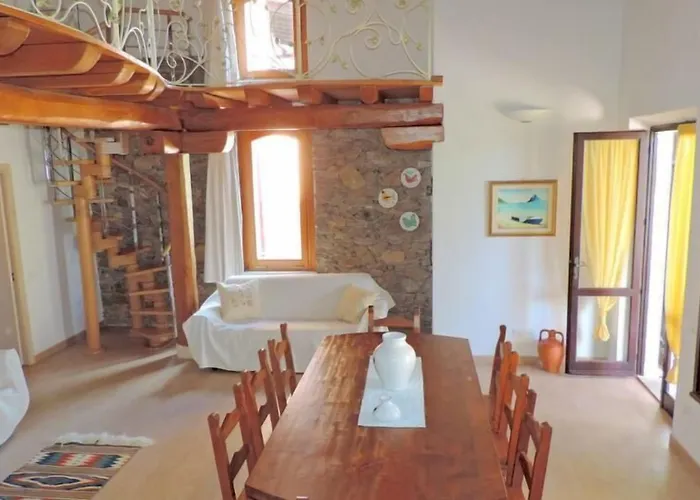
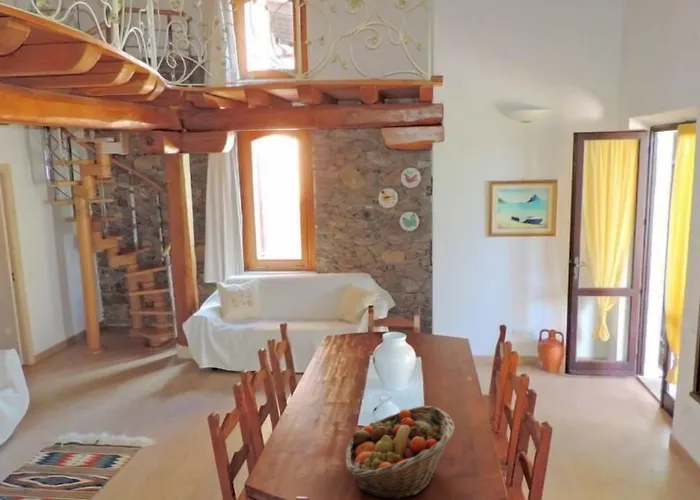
+ fruit basket [344,405,456,500]
